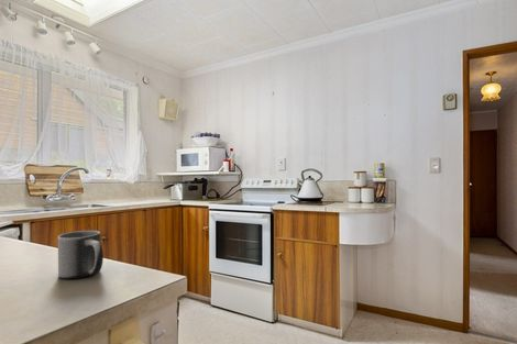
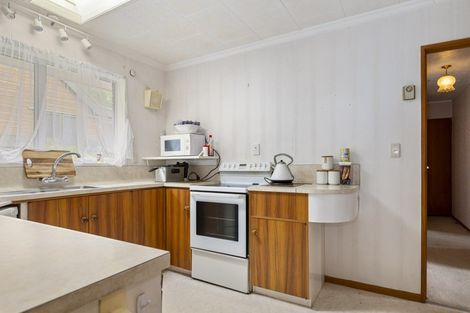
- mug [57,230,105,280]
